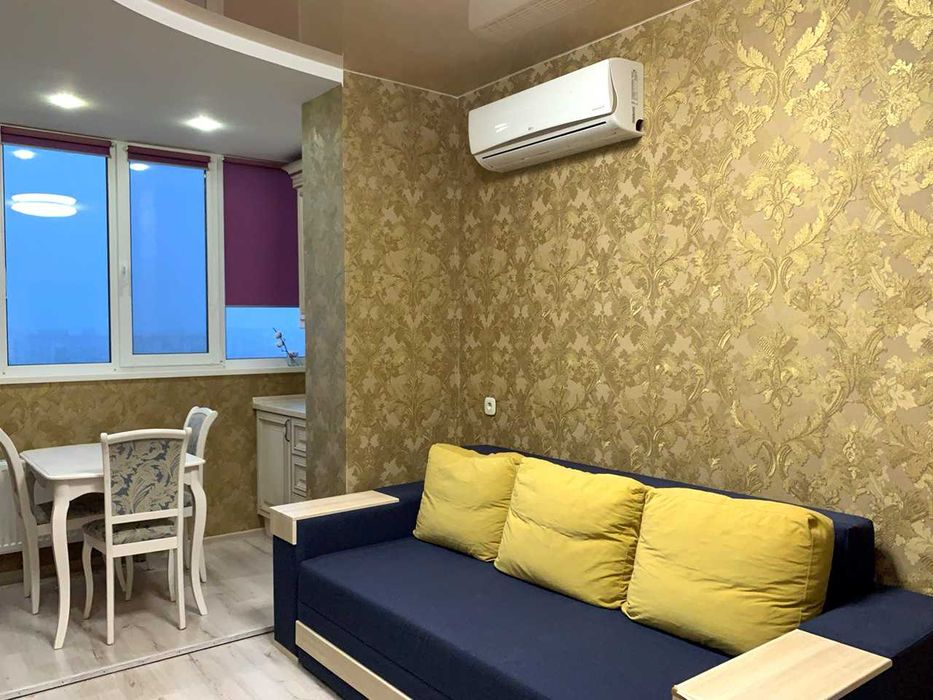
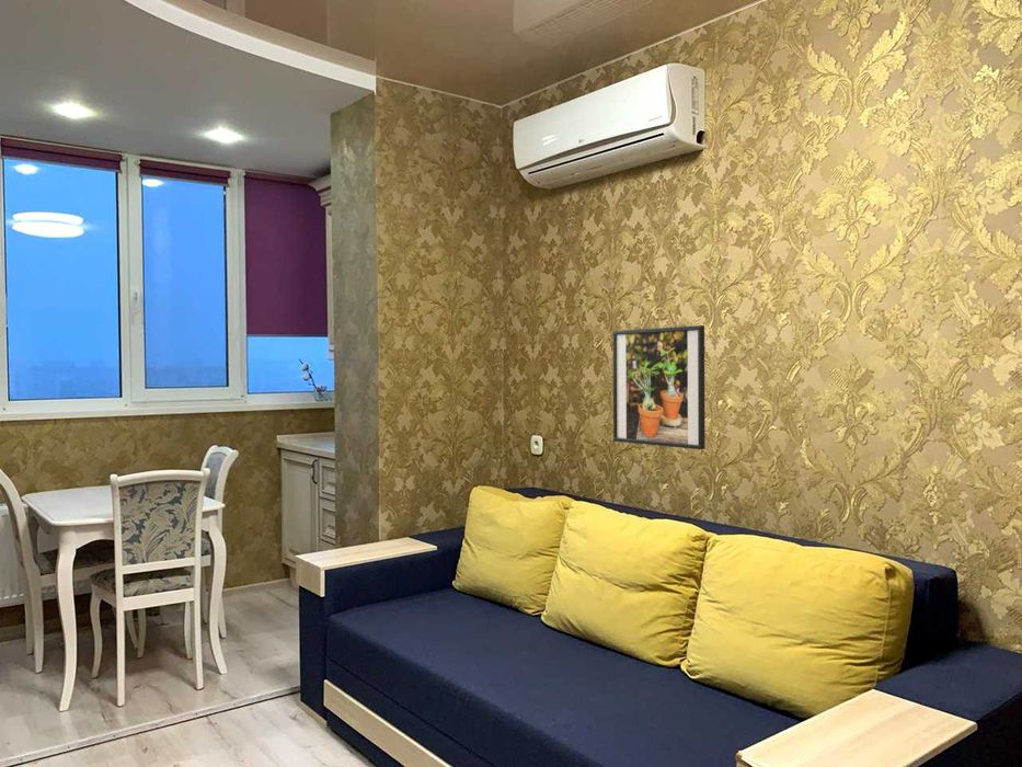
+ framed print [612,324,707,450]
